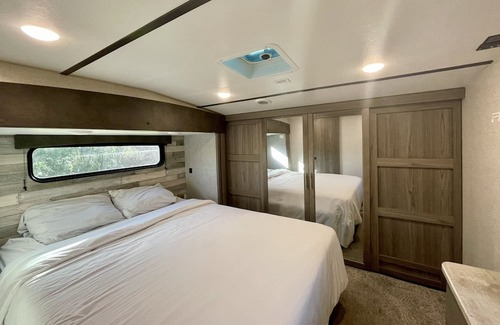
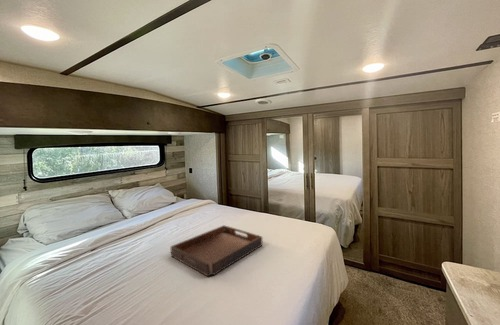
+ serving tray [170,224,263,278]
